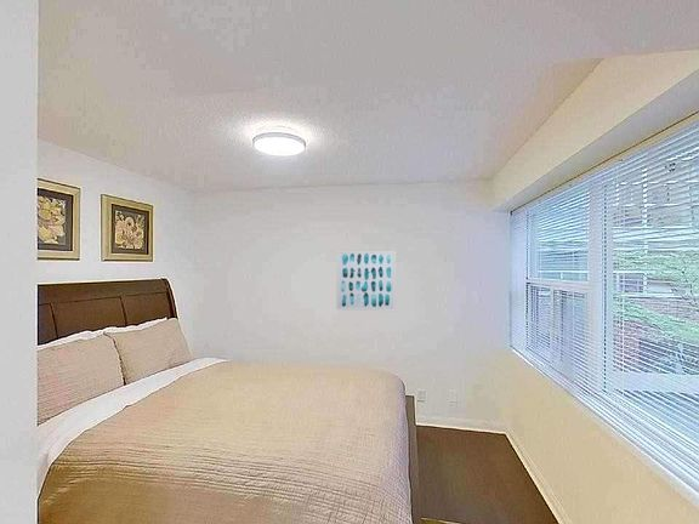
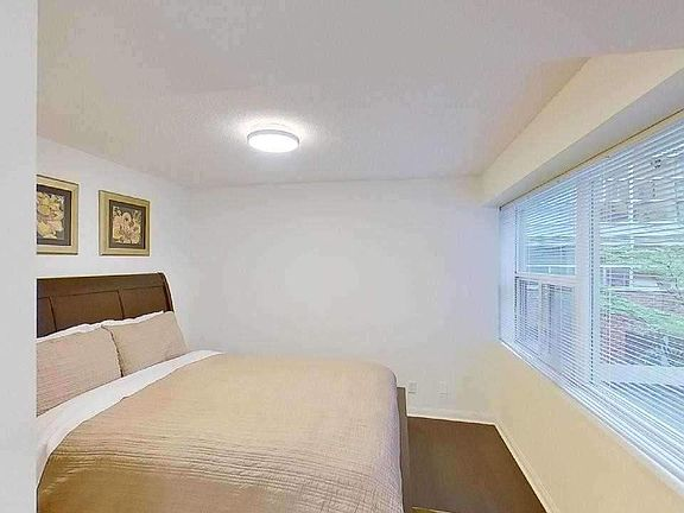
- wall art [335,250,397,313]
